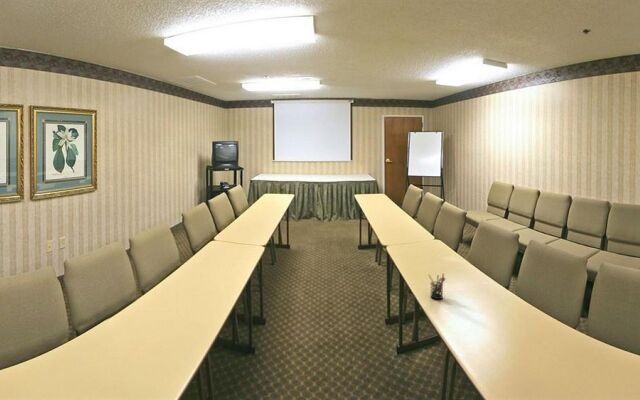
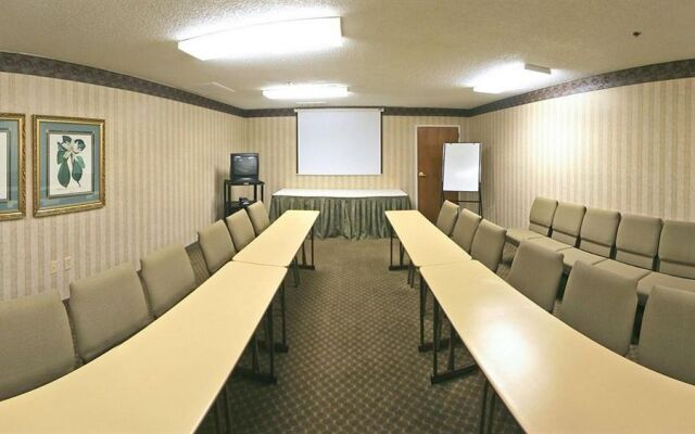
- pen holder [427,273,446,300]
